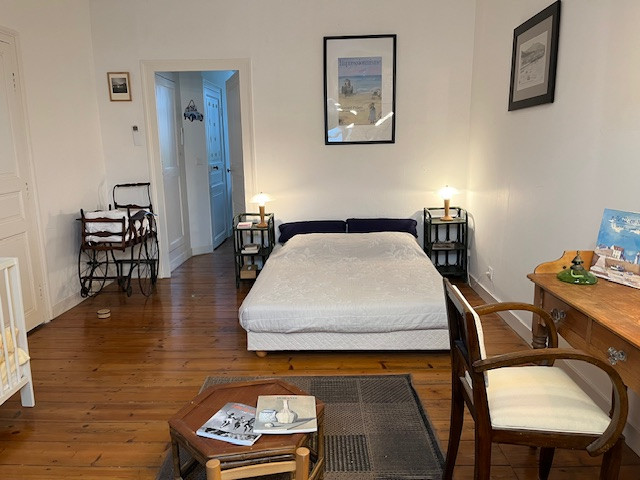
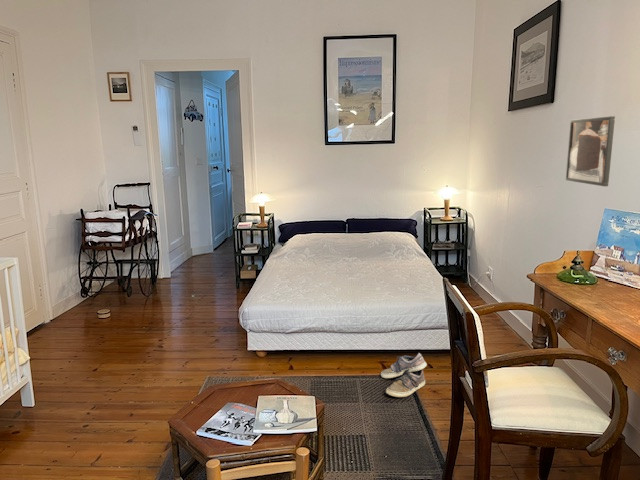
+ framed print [565,115,616,187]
+ shoe [380,352,428,398]
